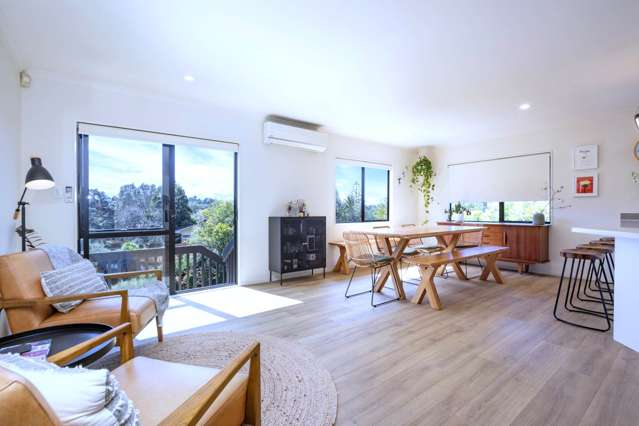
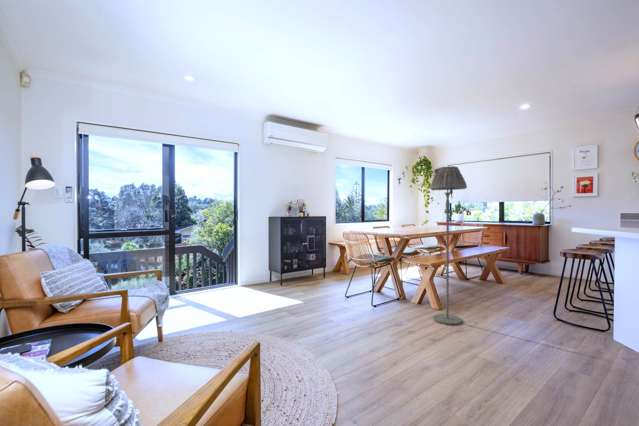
+ floor lamp [429,165,468,326]
